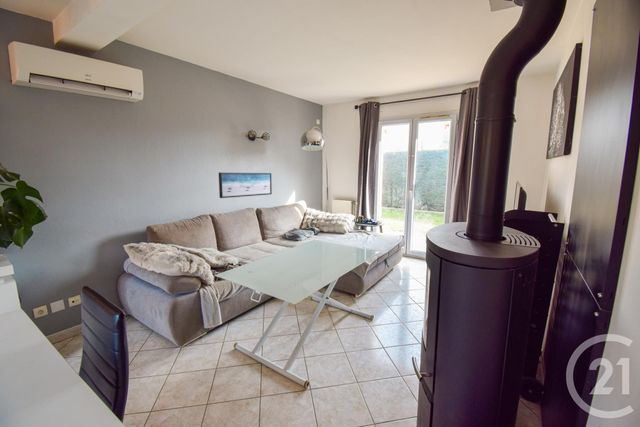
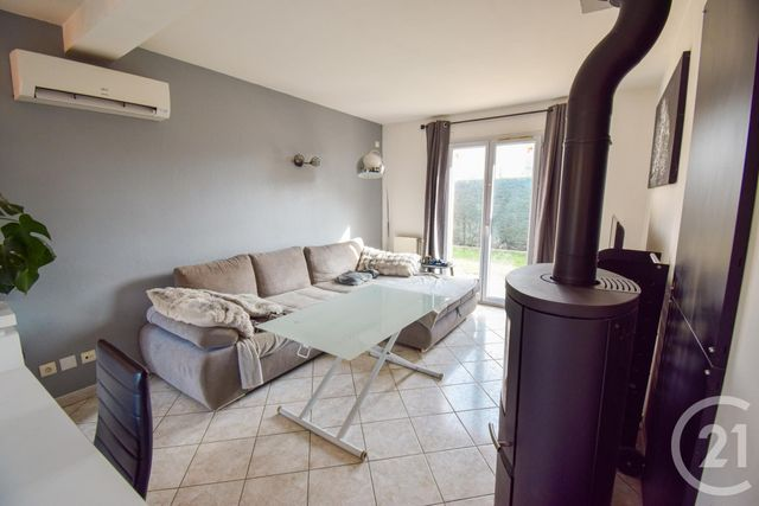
- wall art [218,172,273,199]
